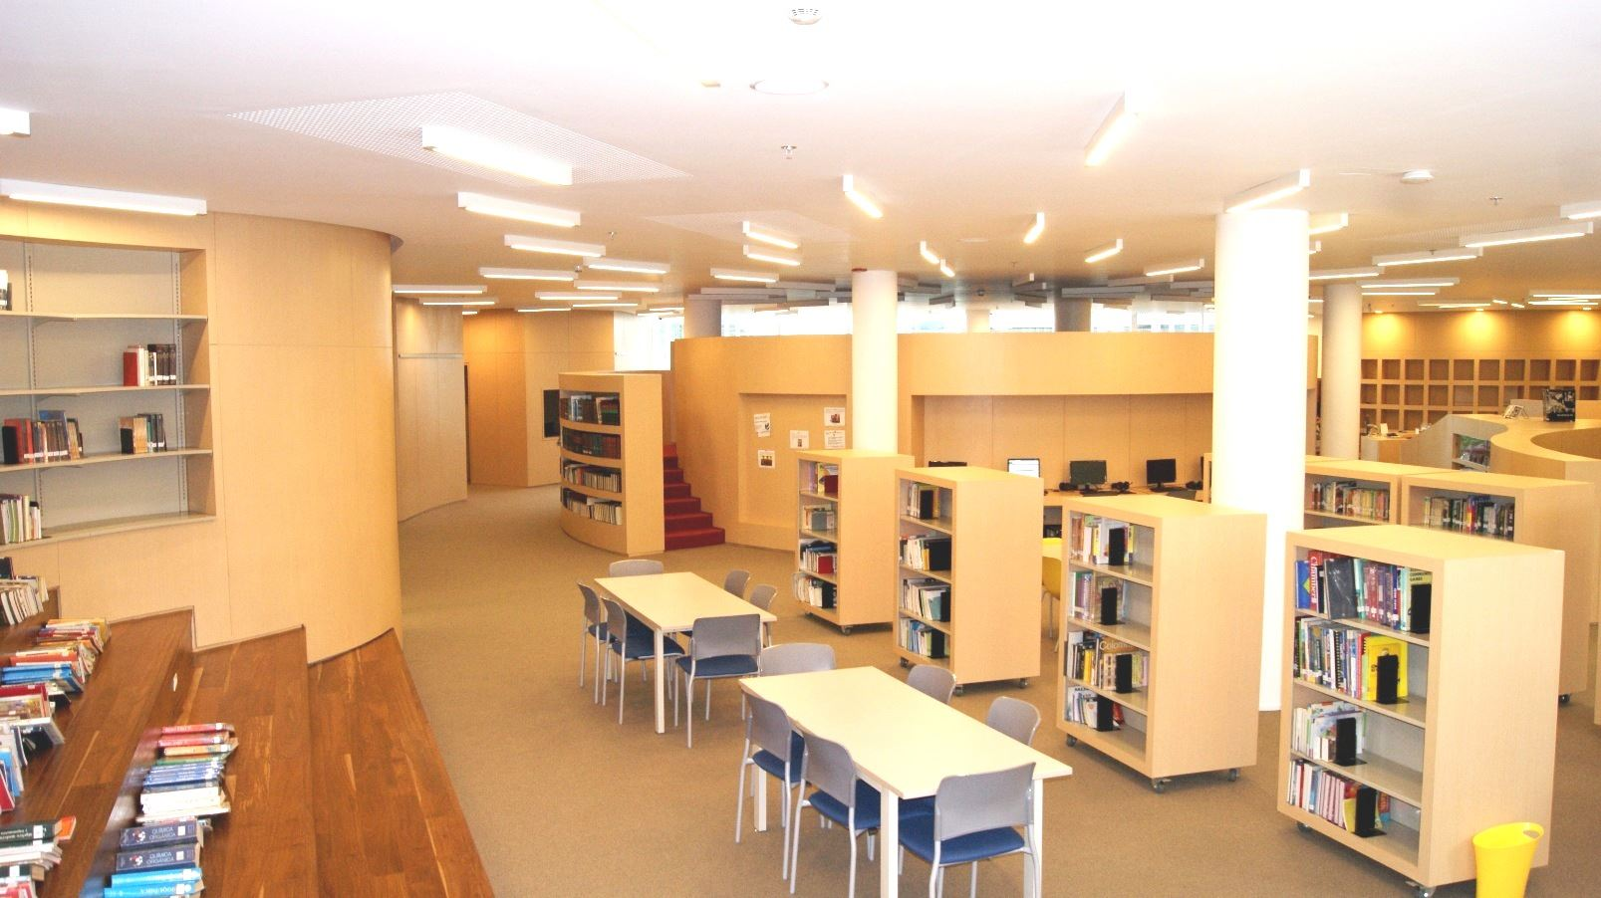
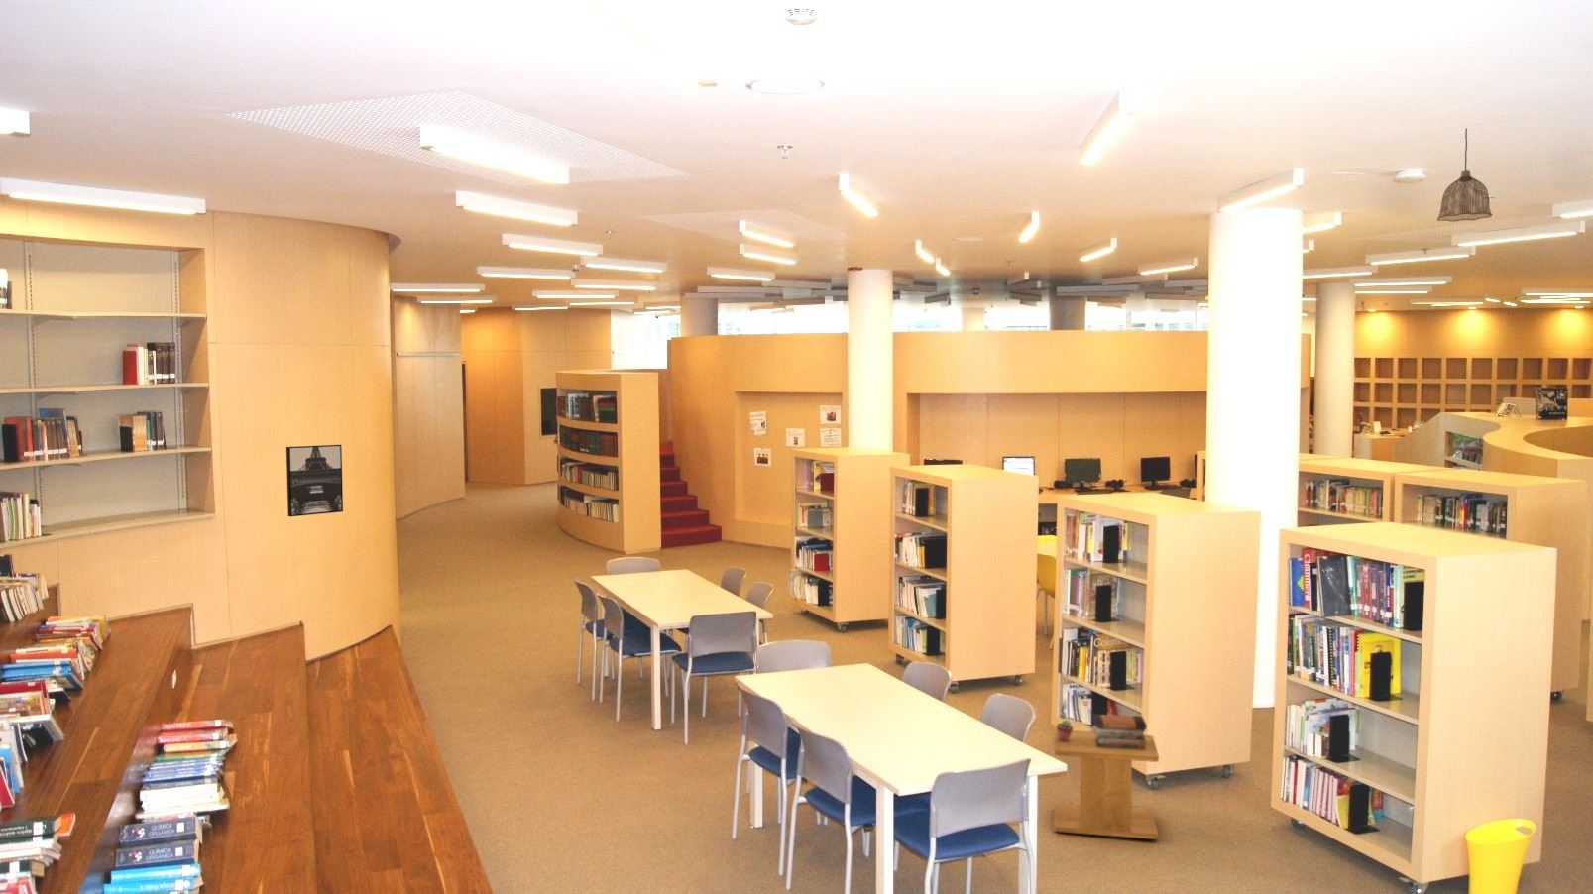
+ pendant lamp [1437,127,1492,223]
+ book stack [1092,713,1148,751]
+ potted succulent [1056,719,1073,742]
+ wall art [286,444,344,518]
+ side table [1053,729,1160,840]
